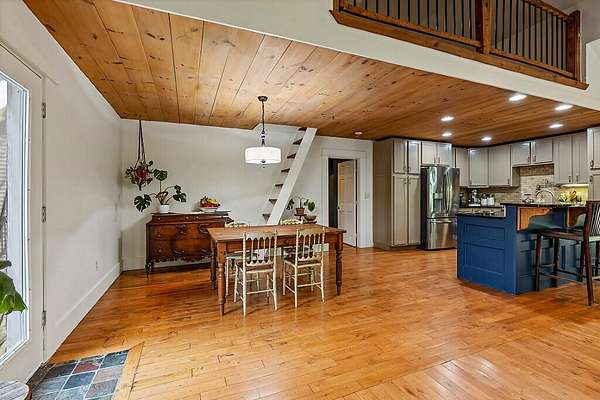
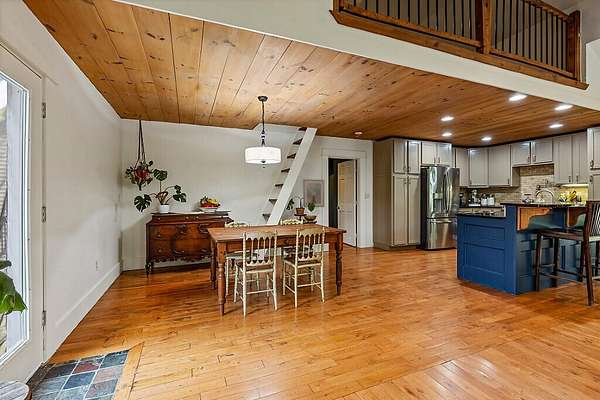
+ picture frame [302,178,325,208]
